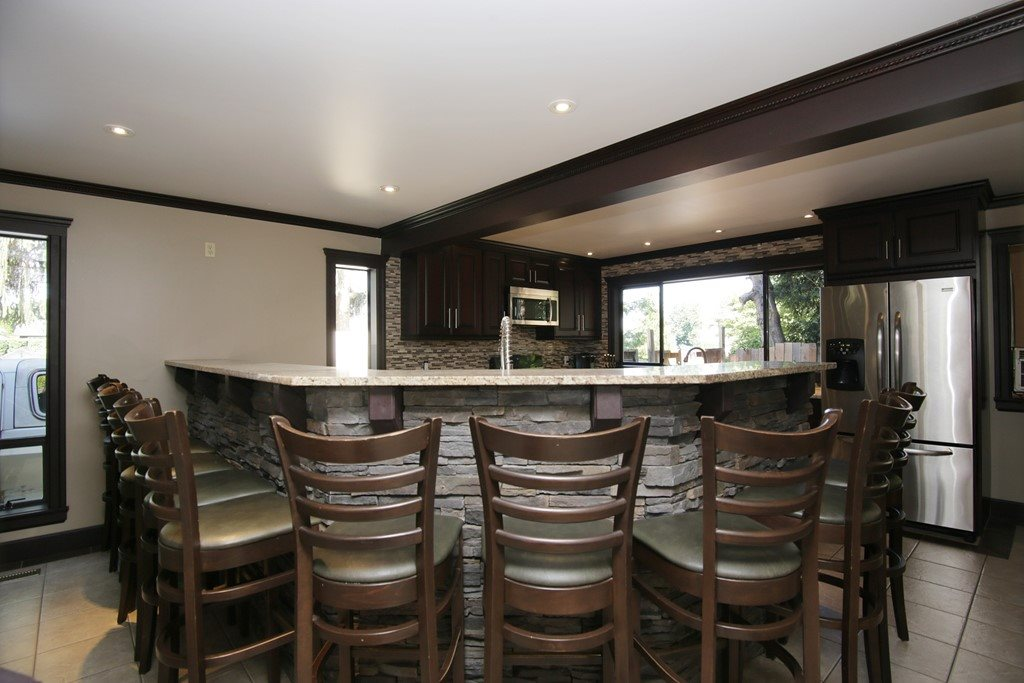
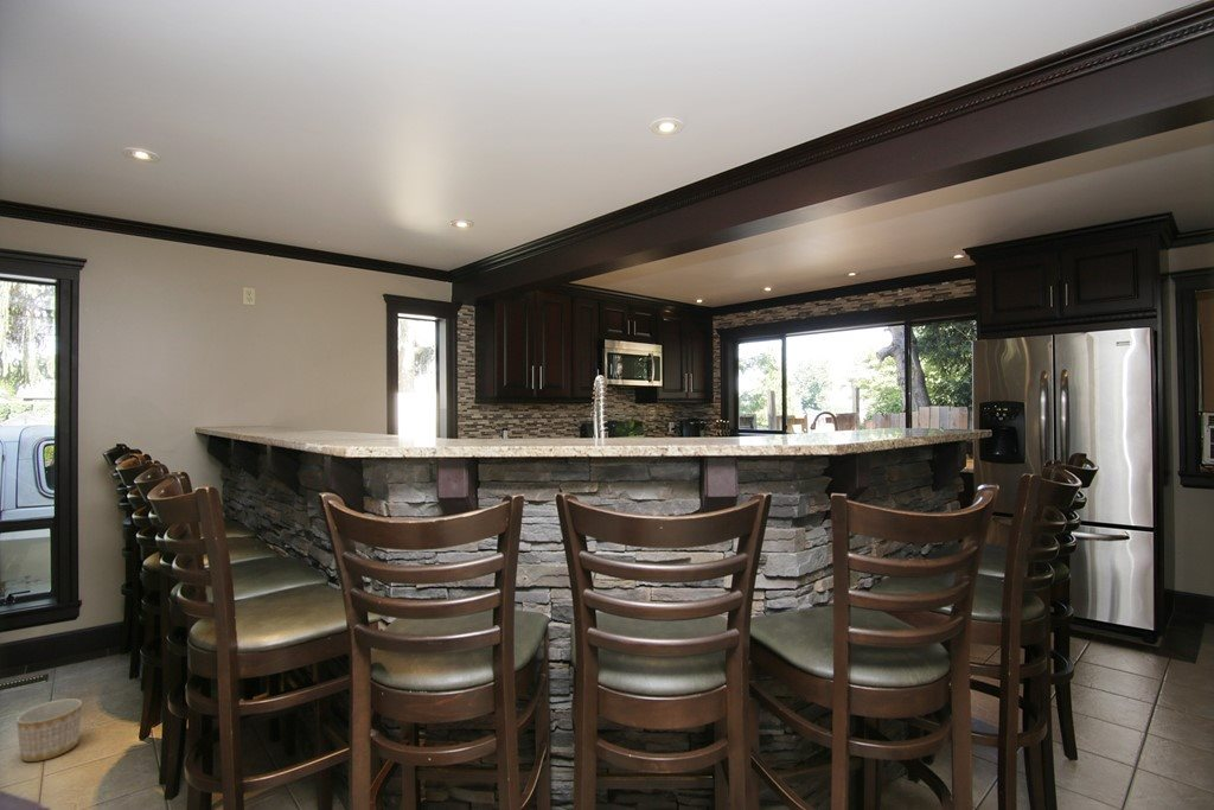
+ planter [15,697,83,763]
